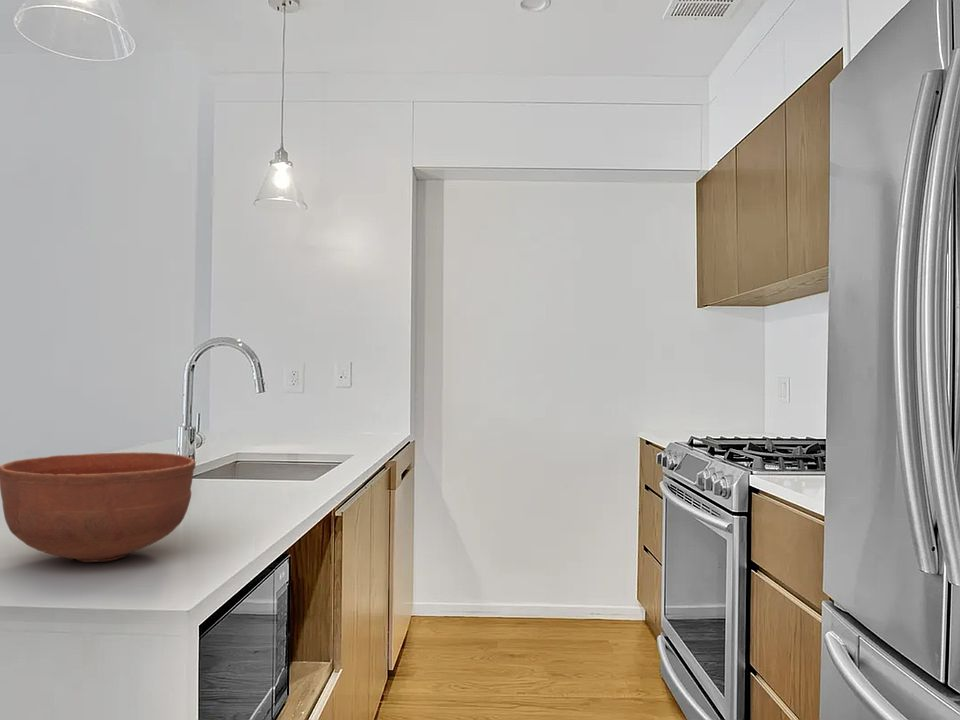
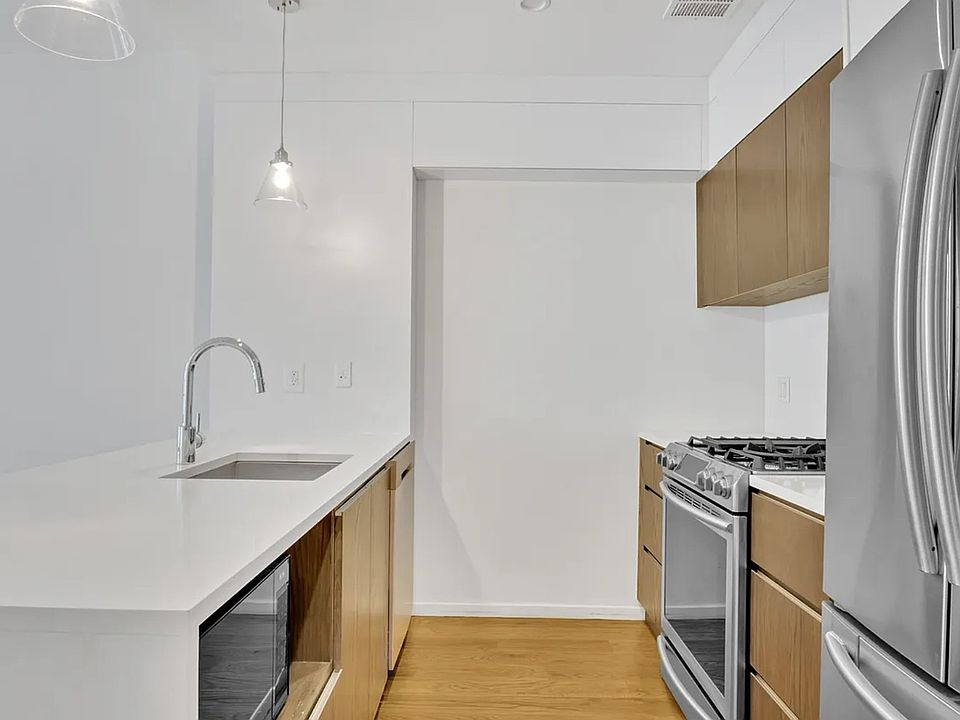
- bowl [0,451,197,563]
